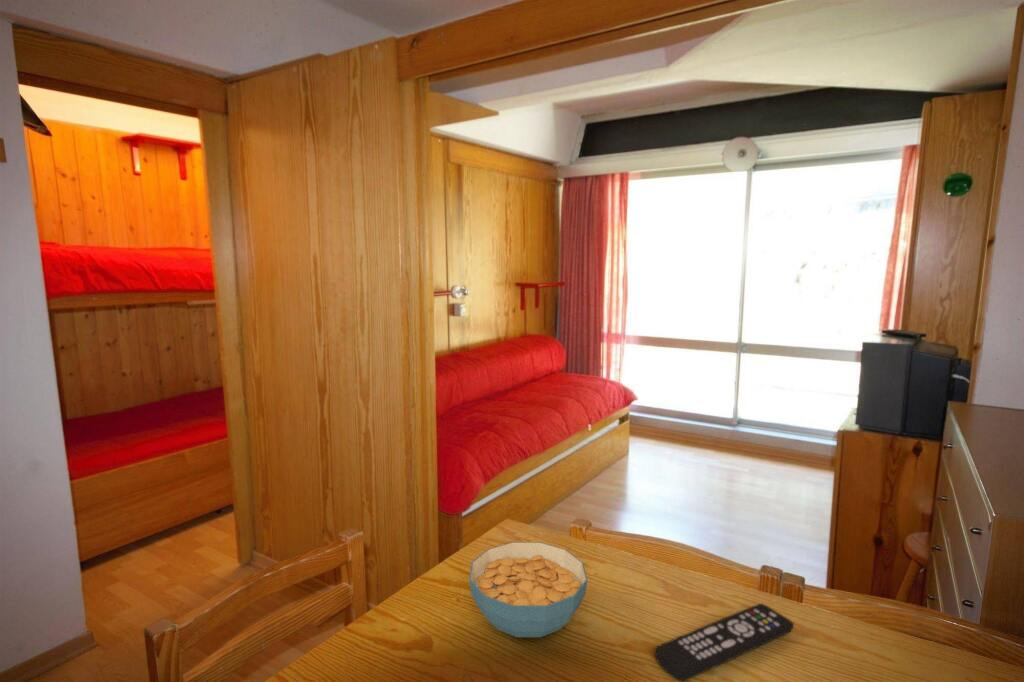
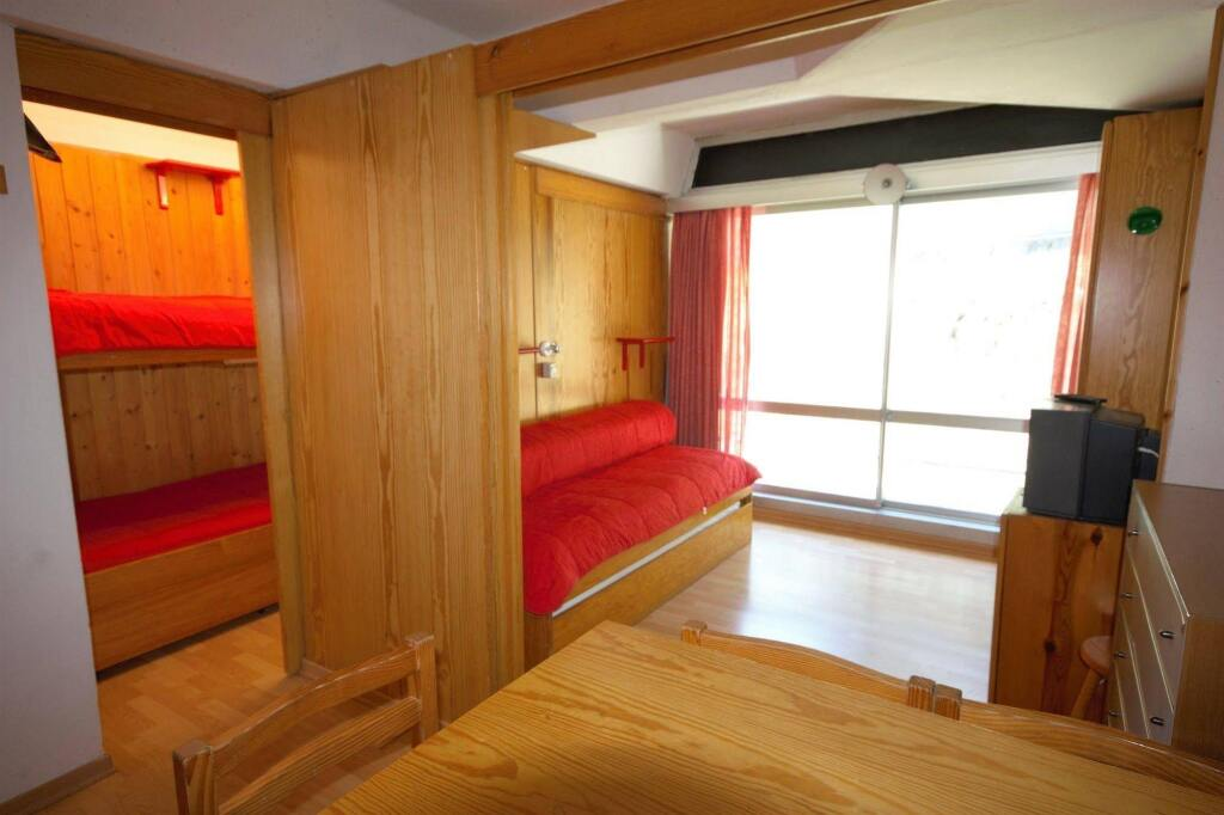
- remote control [653,603,795,682]
- cereal bowl [468,541,588,638]
